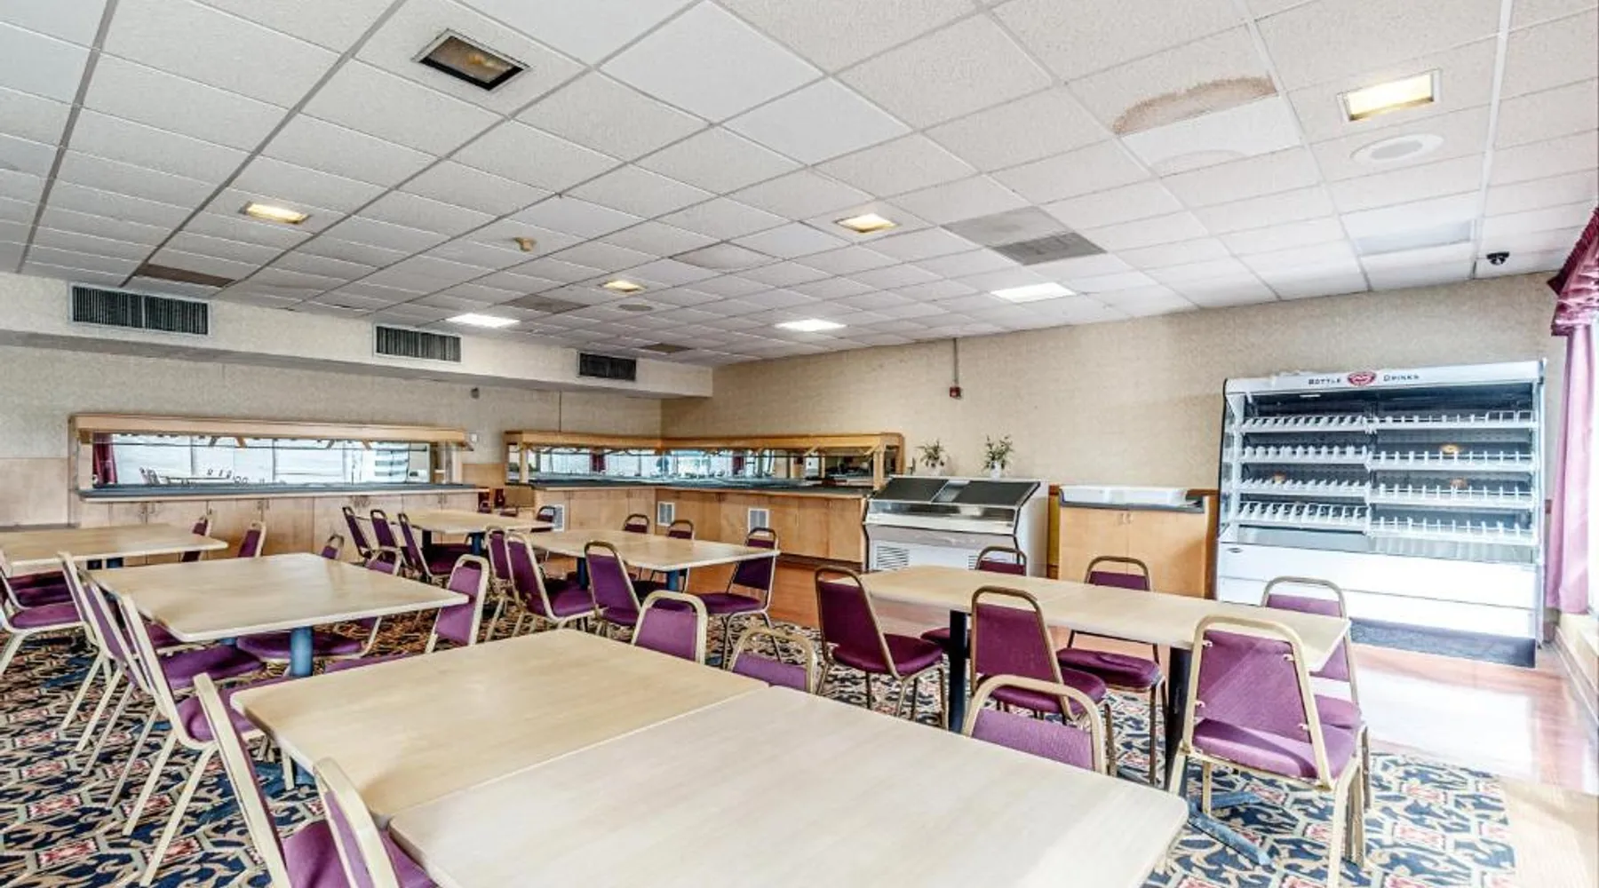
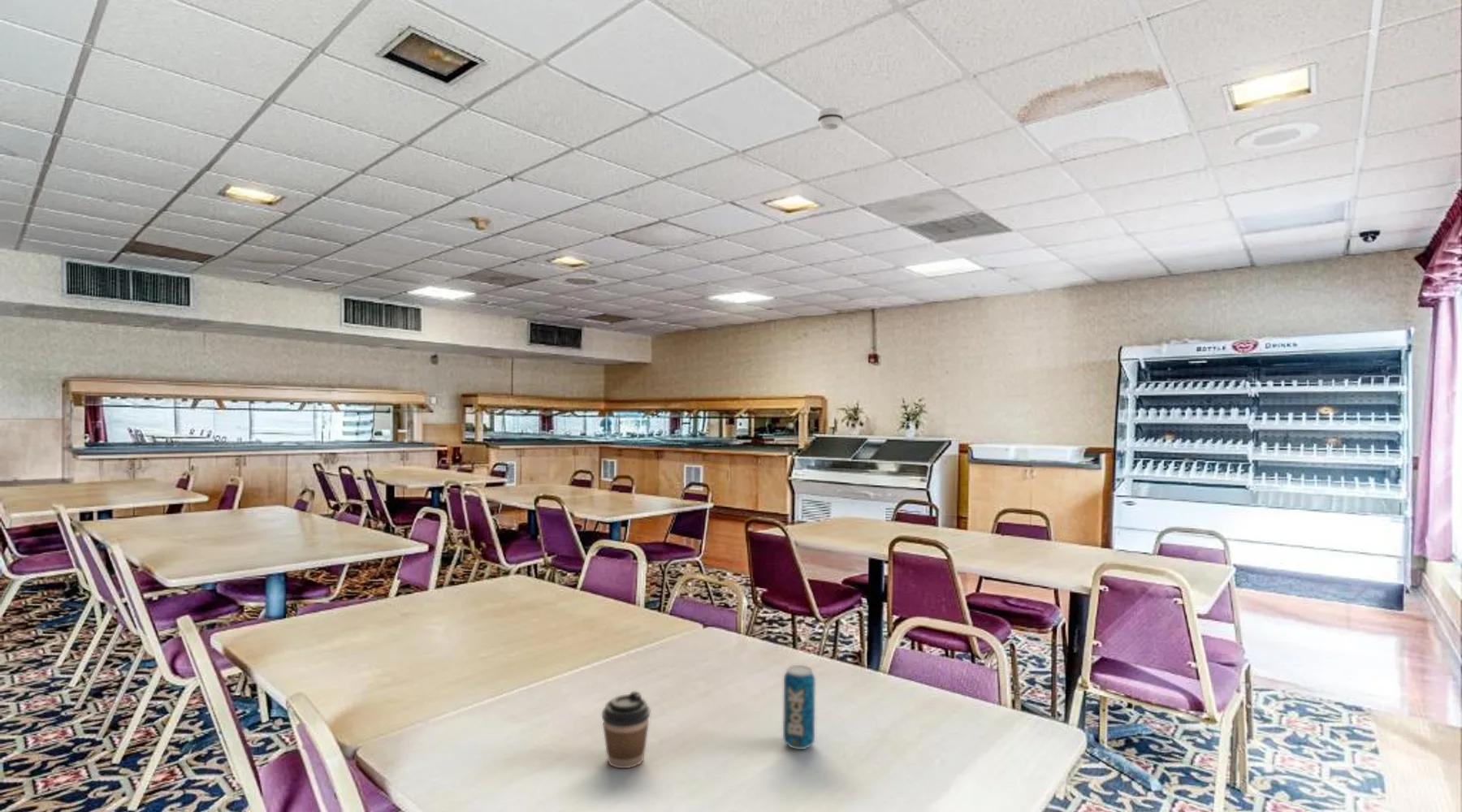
+ coffee cup [601,690,651,769]
+ beverage can [782,664,815,750]
+ smoke detector [817,107,844,131]
